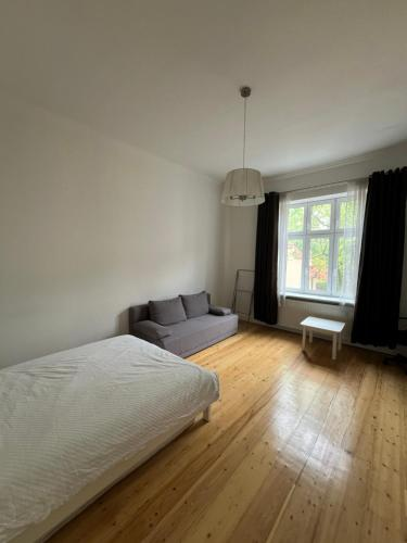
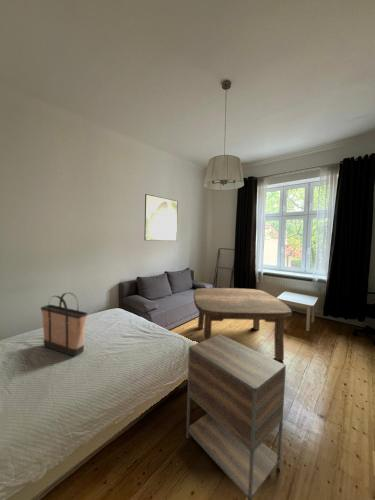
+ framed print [143,193,179,242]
+ shopping bag [40,292,88,357]
+ nightstand [185,333,287,500]
+ coffee table [193,287,293,361]
